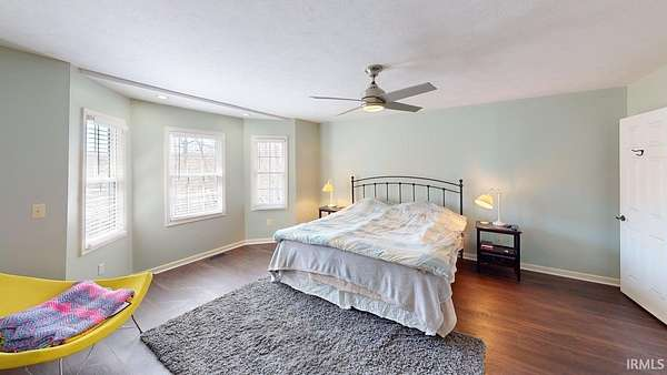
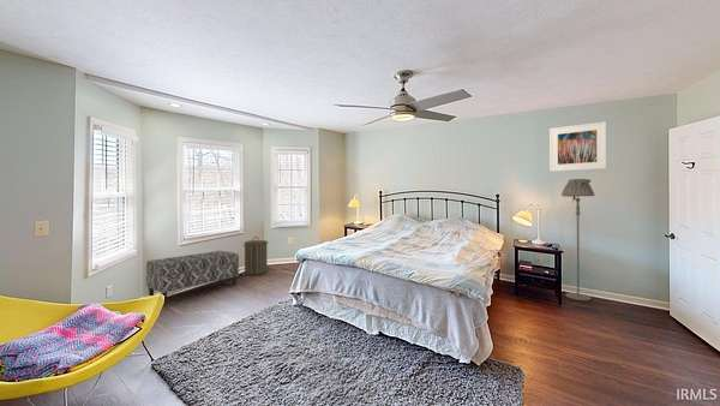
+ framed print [548,120,607,173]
+ floor lamp [560,178,596,301]
+ laundry hamper [242,235,269,276]
+ bench [145,250,240,305]
